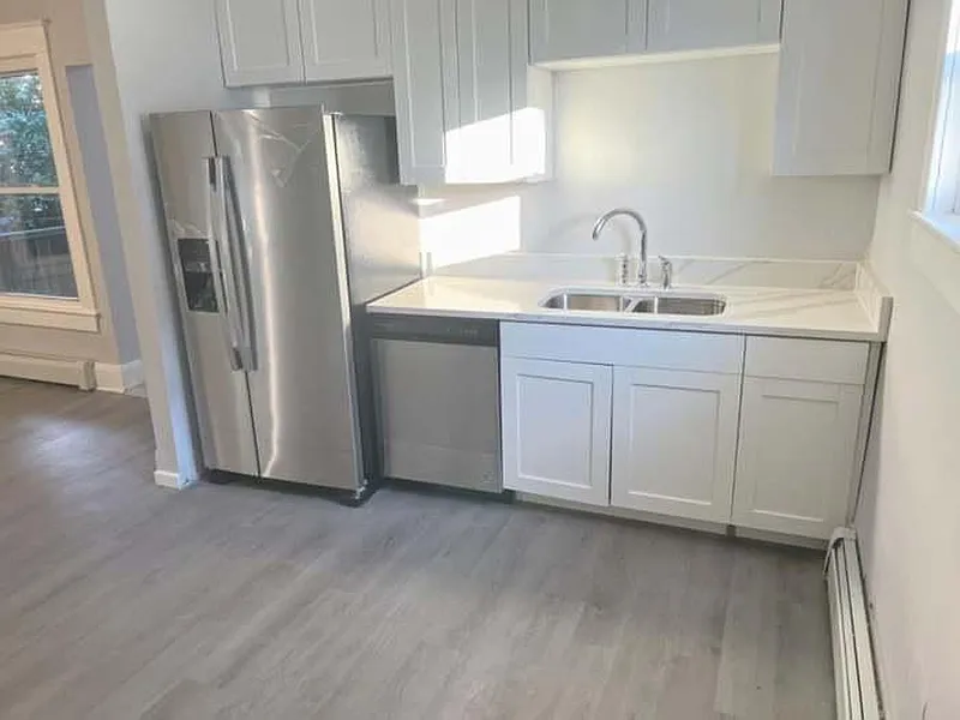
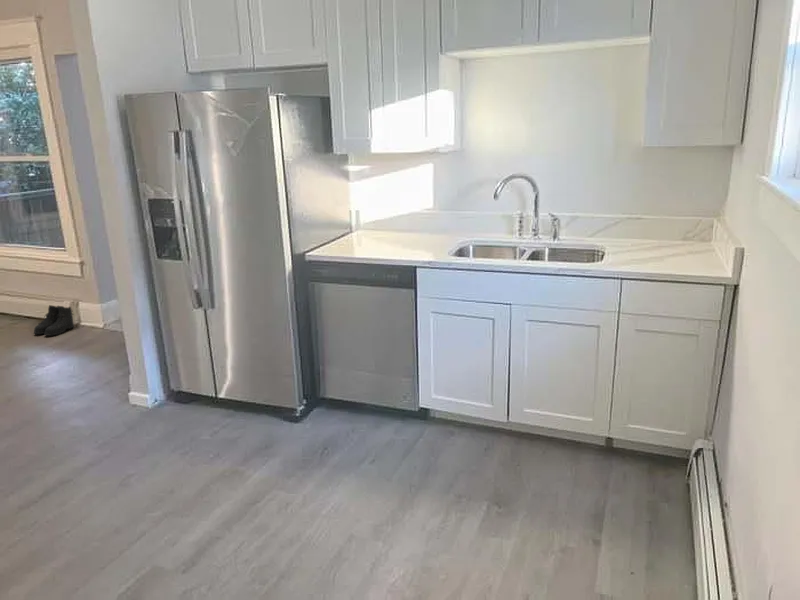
+ boots [33,304,75,337]
